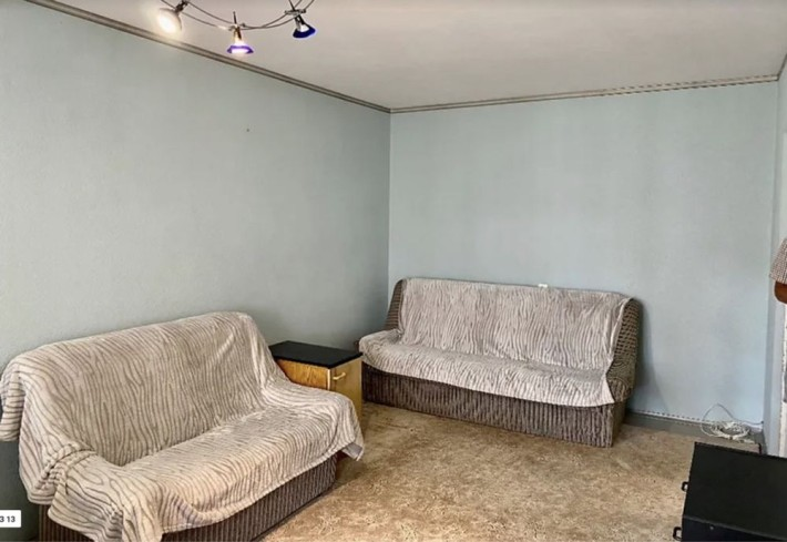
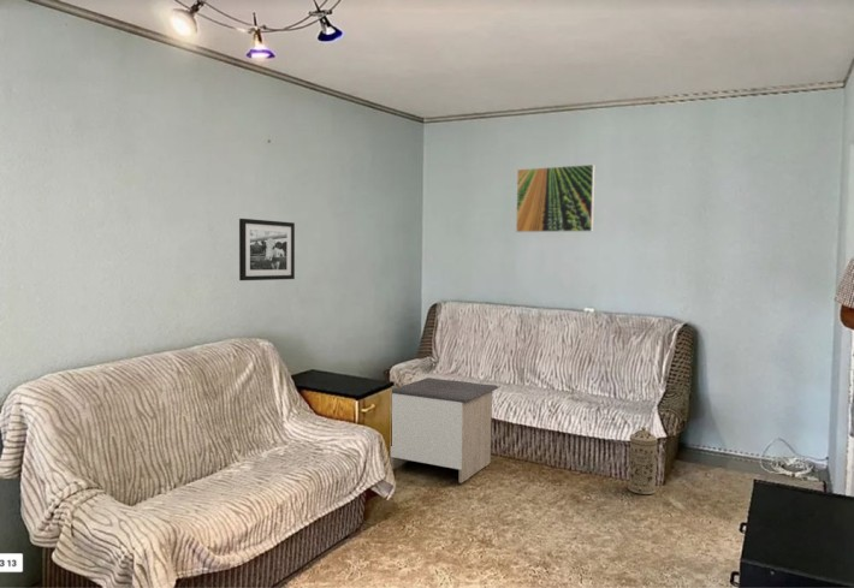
+ nightstand [390,376,499,485]
+ water filter [627,426,659,495]
+ picture frame [238,218,296,281]
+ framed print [515,164,595,233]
